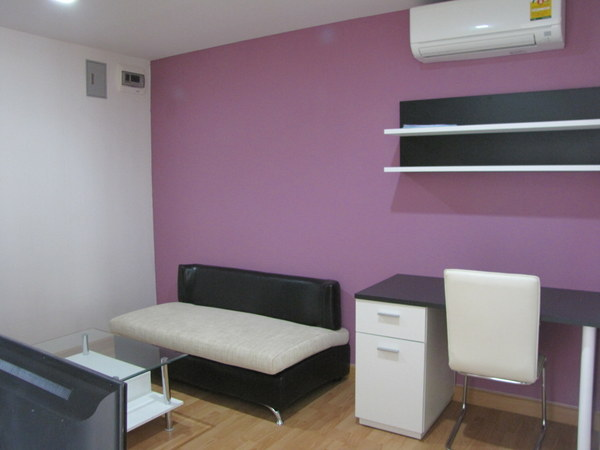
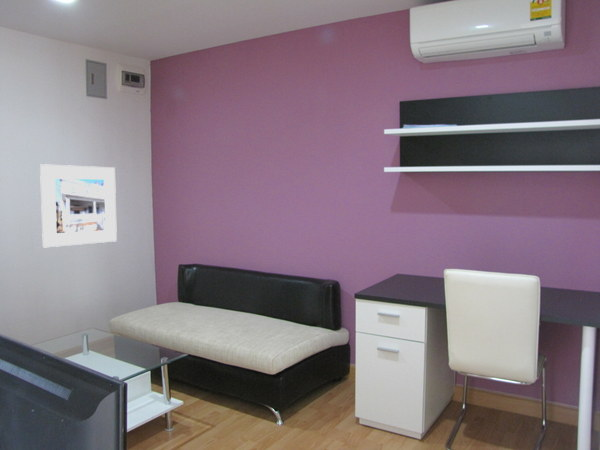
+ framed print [39,163,118,248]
